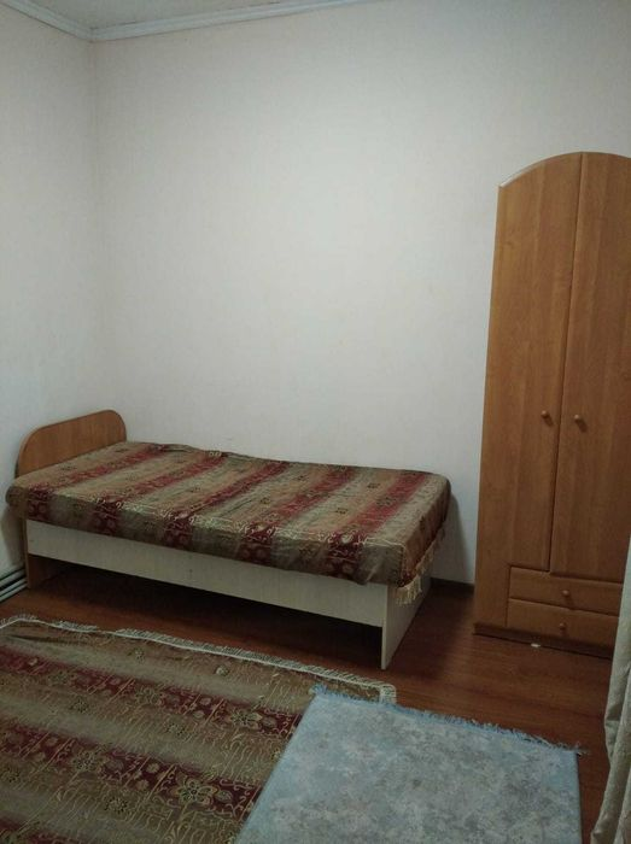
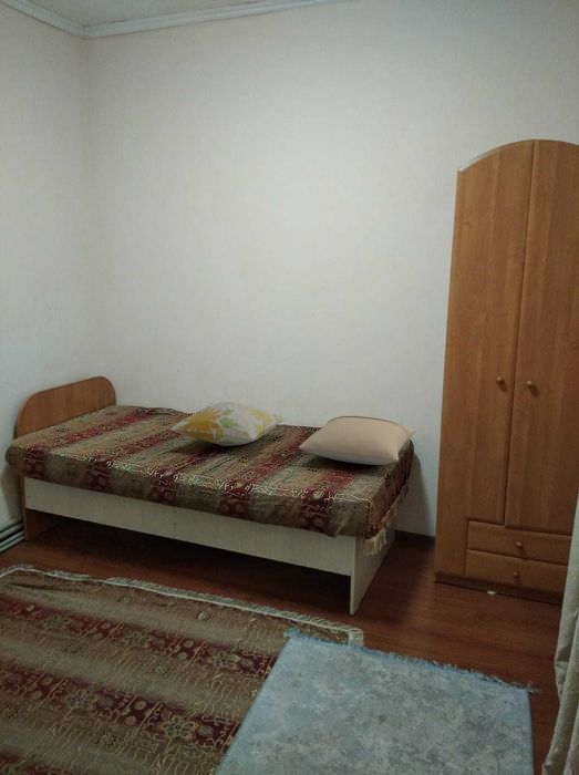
+ decorative pillow [168,401,287,447]
+ pillow [298,415,417,466]
